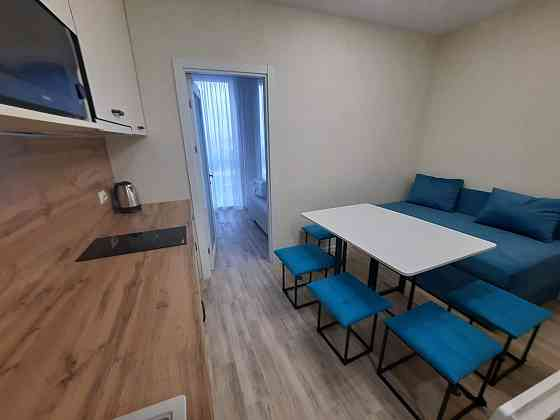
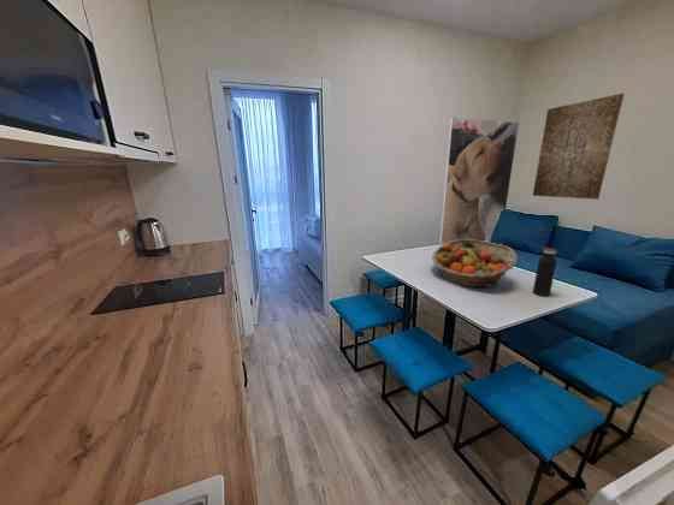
+ wall art [532,93,625,201]
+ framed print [438,115,520,244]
+ water bottle [532,246,558,297]
+ fruit basket [431,239,519,289]
